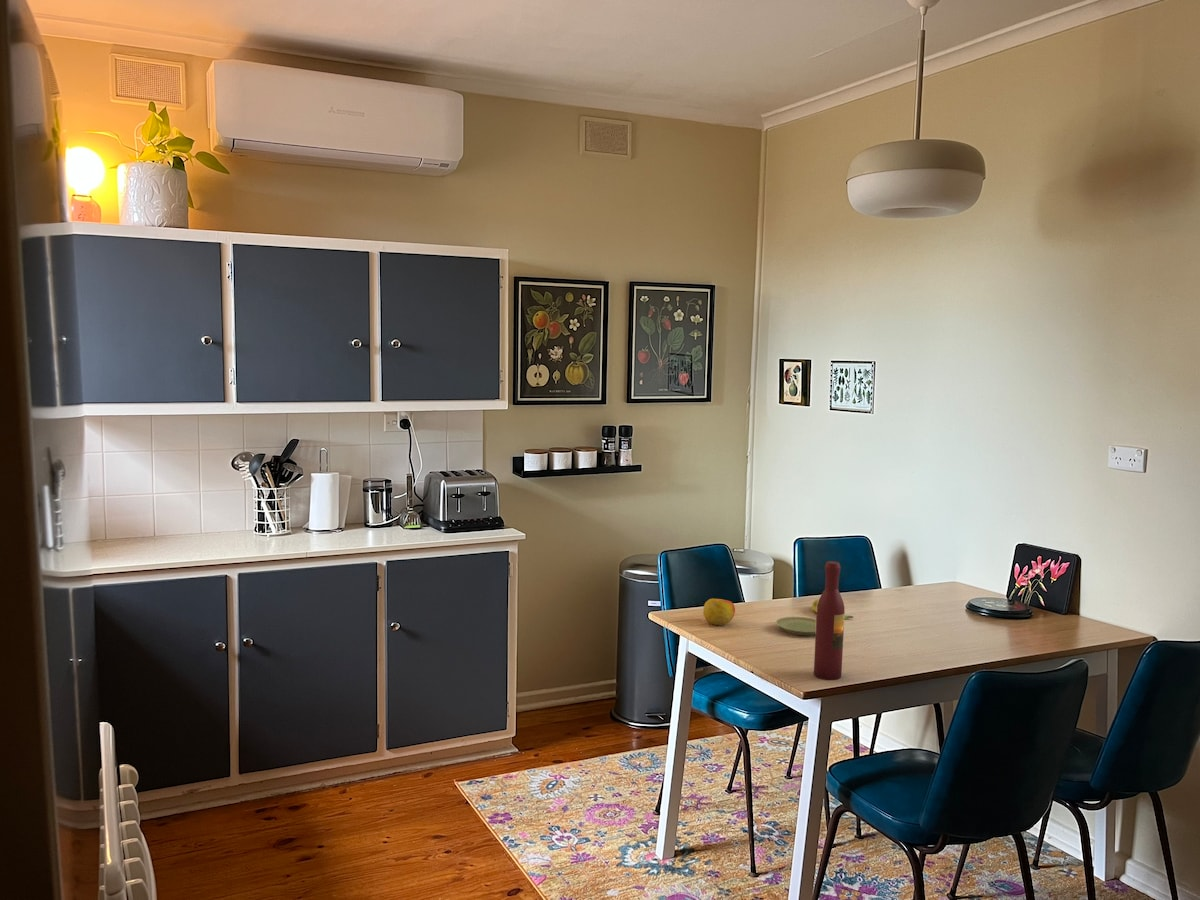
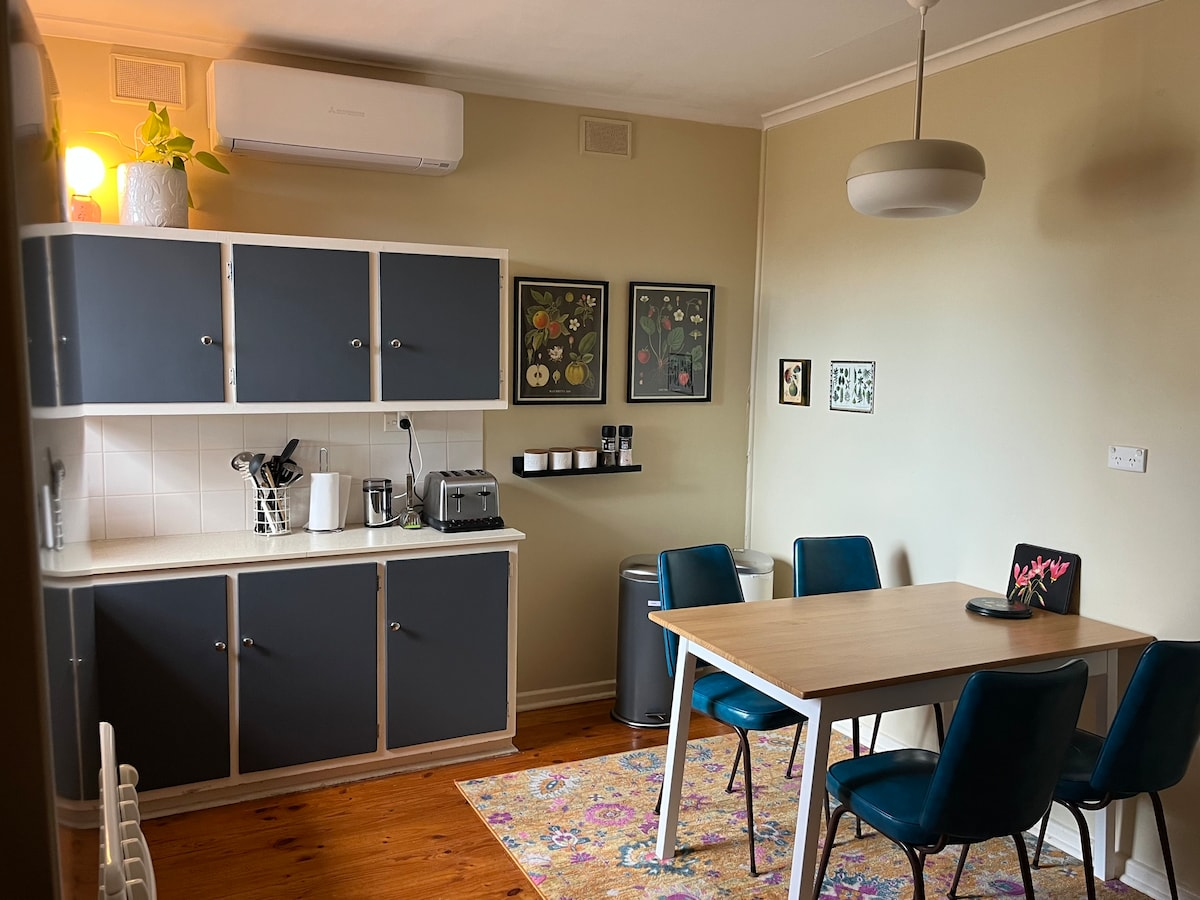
- plate [775,616,816,636]
- wine bottle [813,560,846,681]
- apple [702,598,736,627]
- banana [811,599,854,620]
